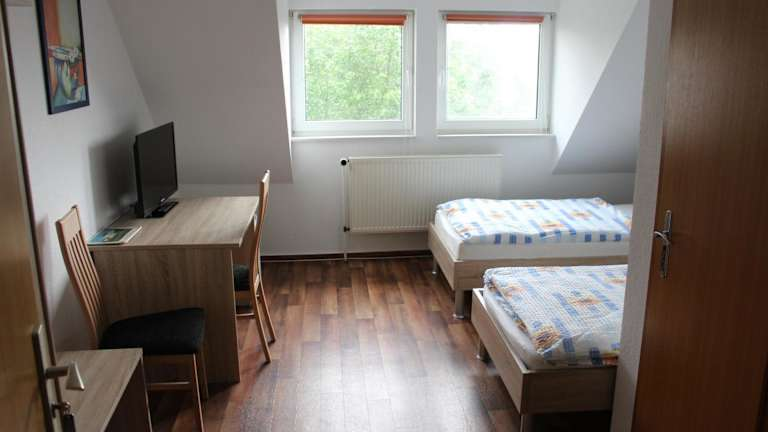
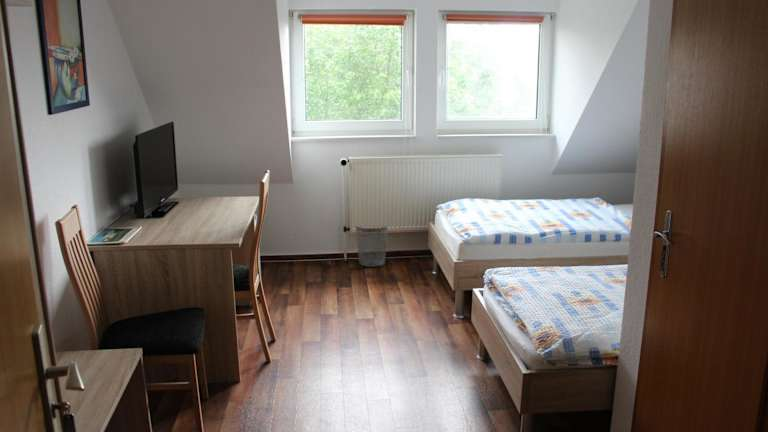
+ wastebasket [355,225,388,268]
